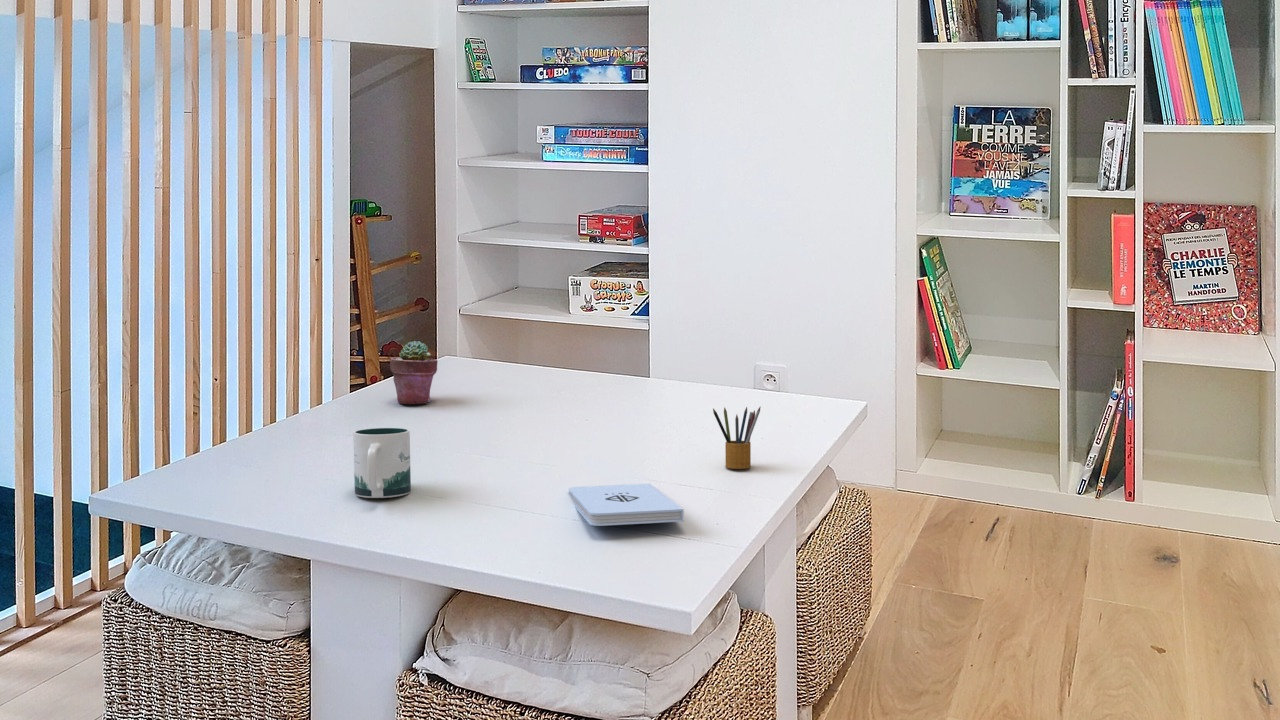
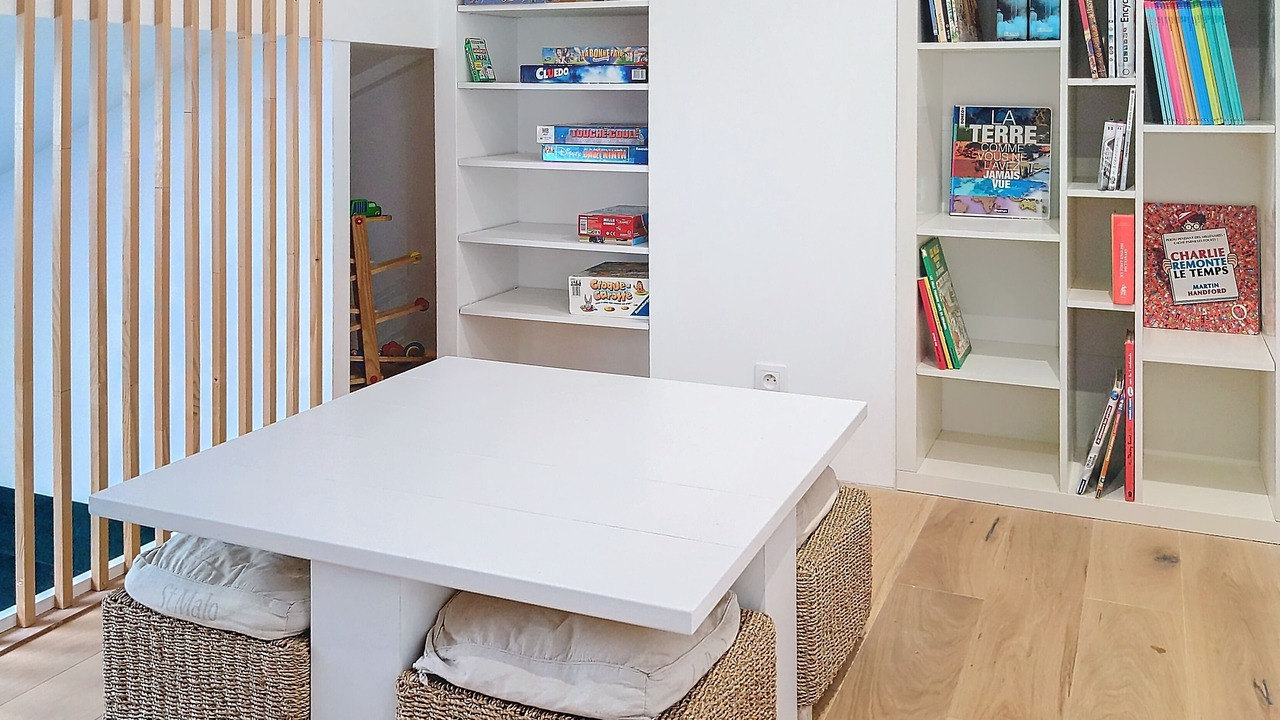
- pencil box [712,406,762,470]
- potted succulent [389,340,438,405]
- notepad [568,483,685,527]
- mug [352,427,412,499]
